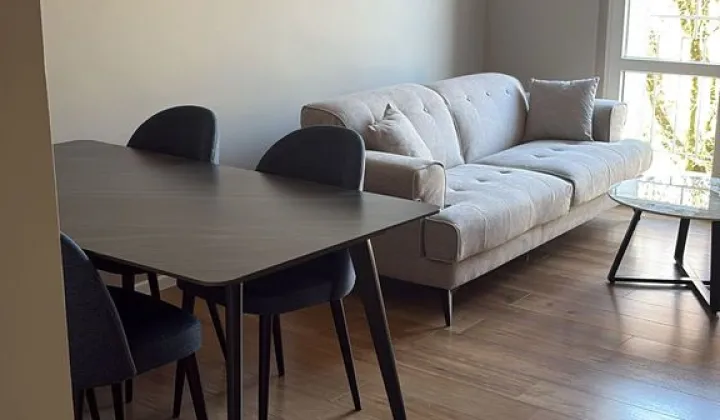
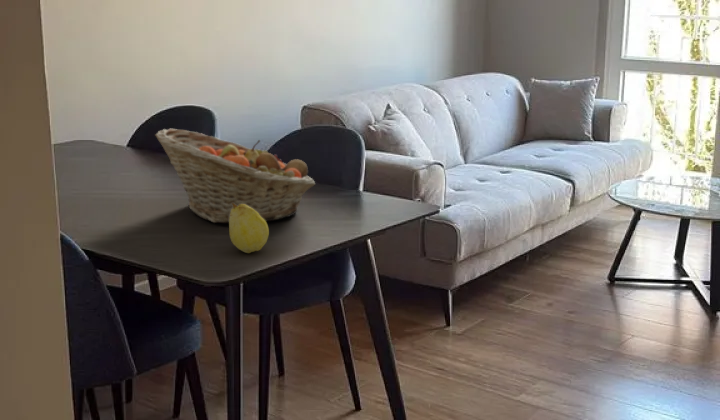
+ fruit [228,203,270,254]
+ fruit basket [154,128,316,224]
